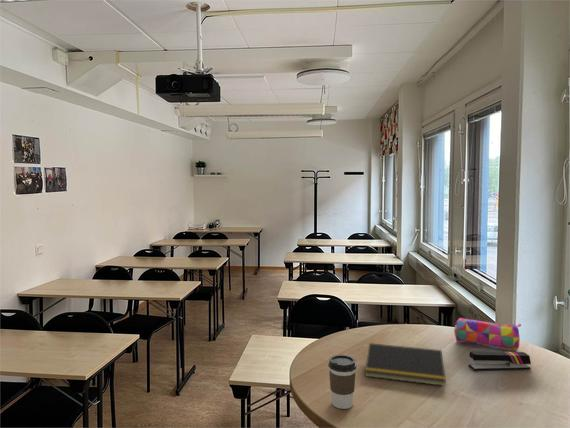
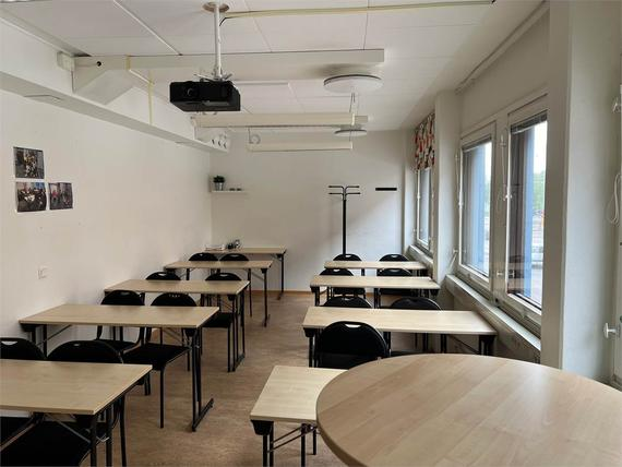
- coffee cup [327,354,358,410]
- notepad [364,342,447,387]
- stapler [468,350,532,372]
- pencil case [453,317,522,351]
